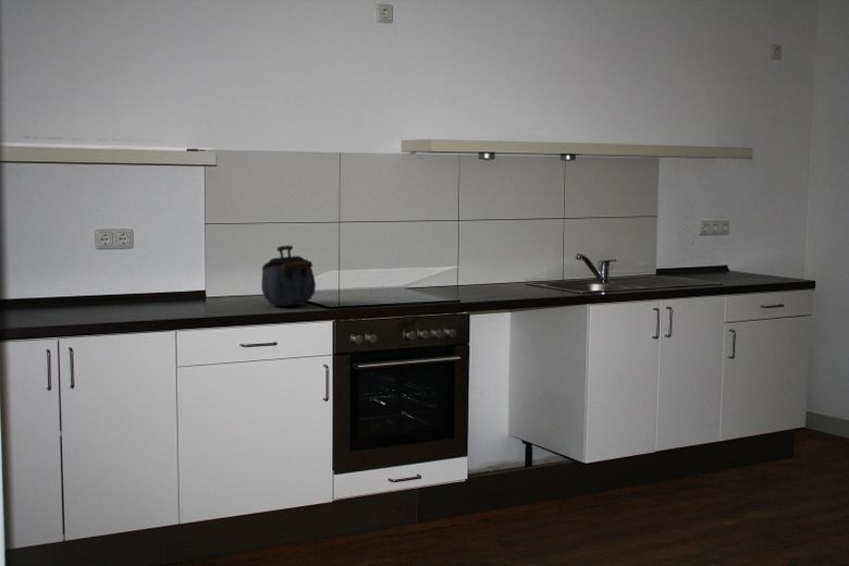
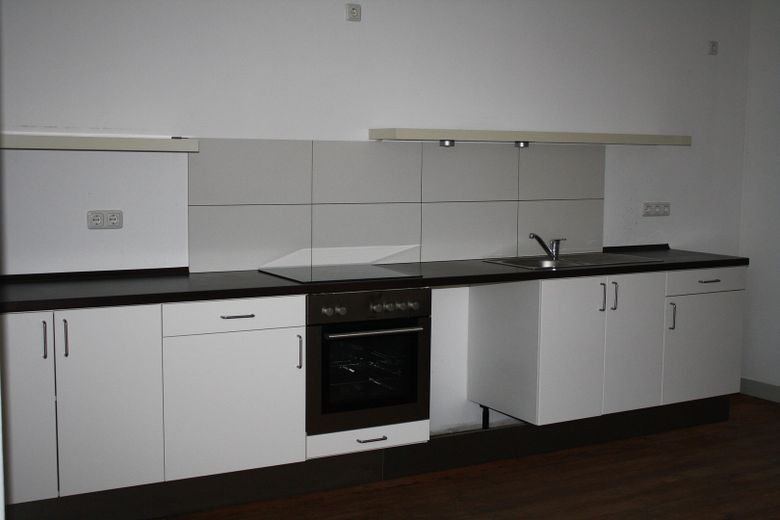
- kettle [260,245,317,307]
